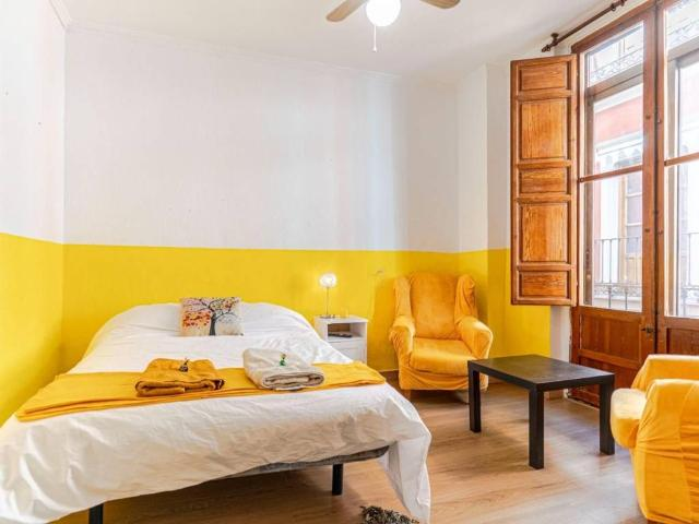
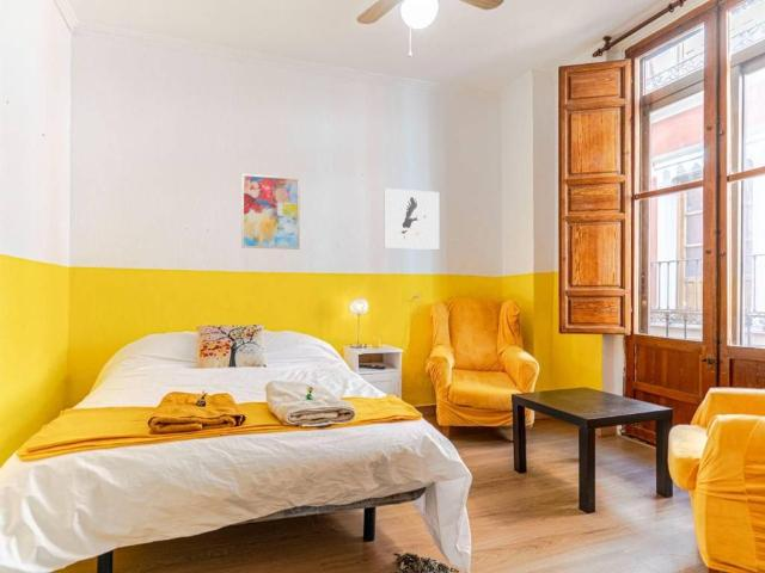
+ wall art [240,172,301,251]
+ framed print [382,187,440,251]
